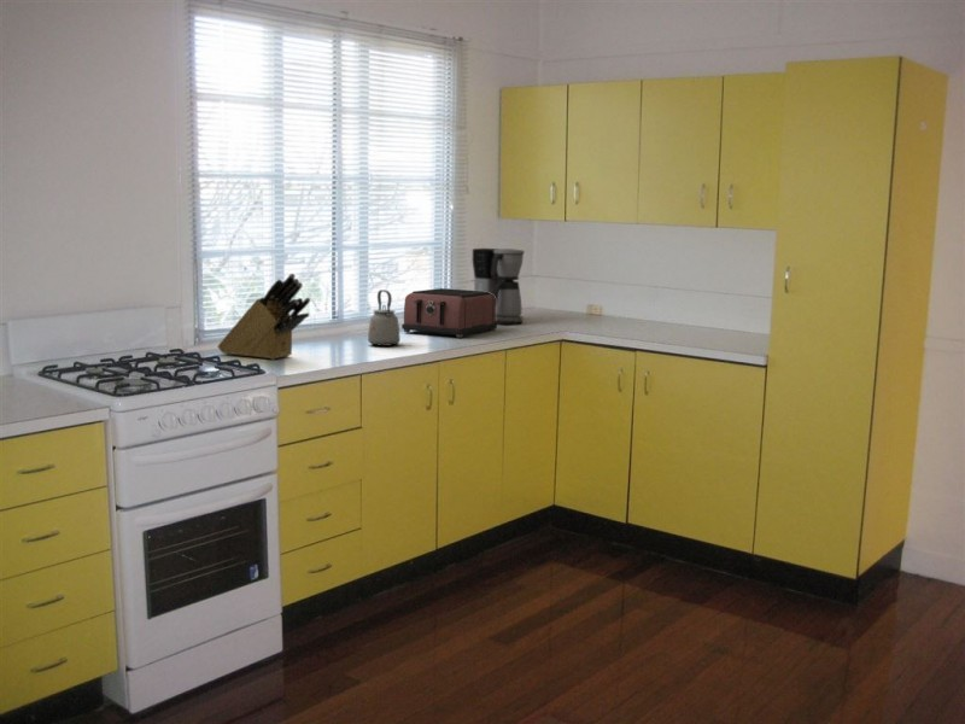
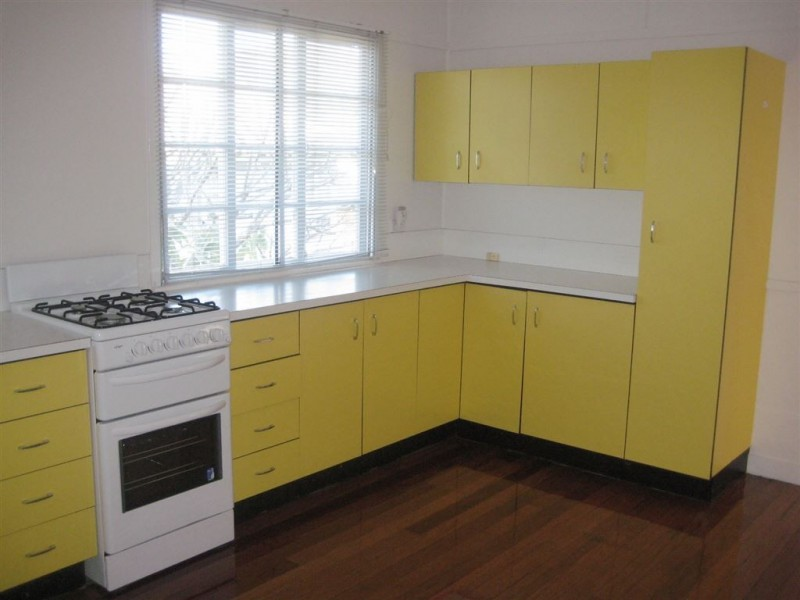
- coffee maker [472,247,526,326]
- kettle [367,288,402,348]
- toaster [400,287,498,339]
- knife block [217,273,312,361]
